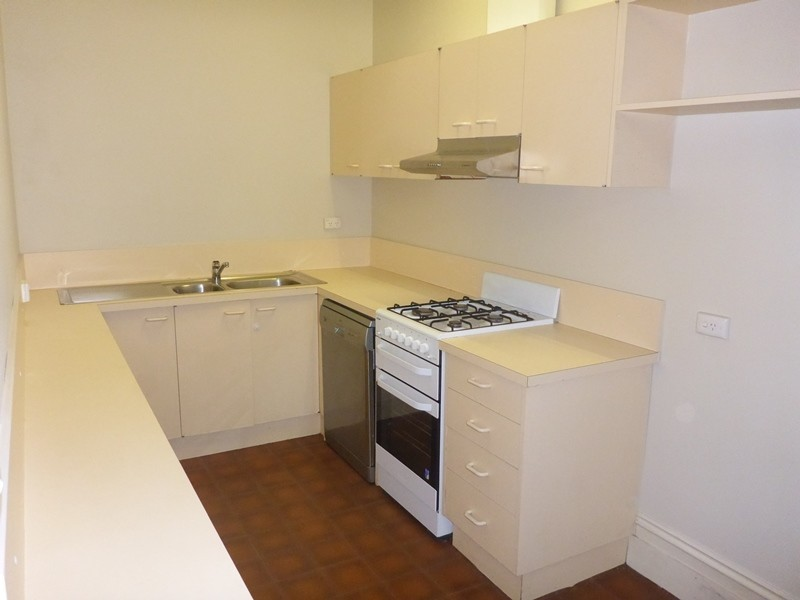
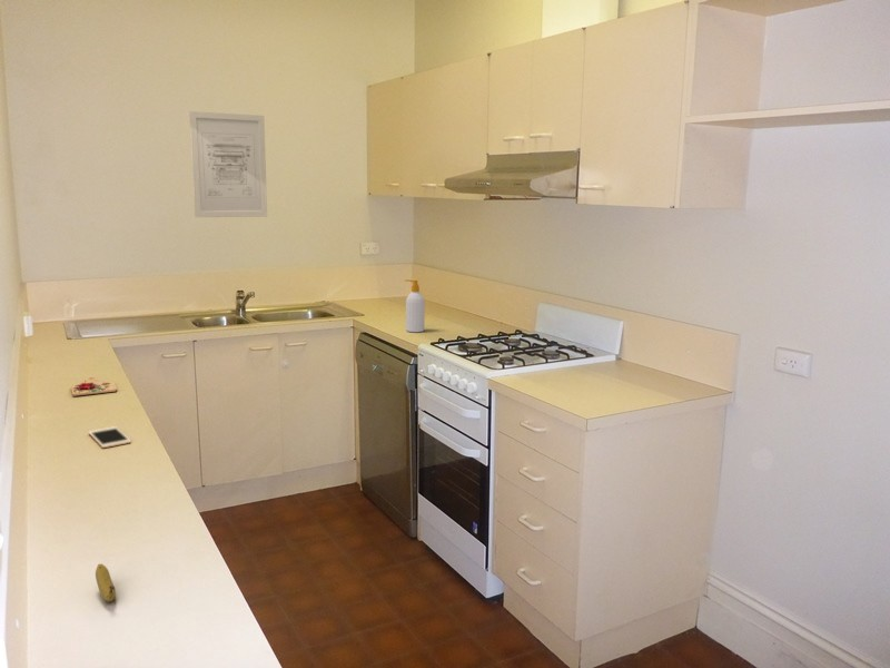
+ banana [95,563,117,603]
+ soap bottle [405,278,426,333]
+ wall art [188,110,268,218]
+ cell phone [87,425,132,449]
+ cutting board [70,376,118,397]
